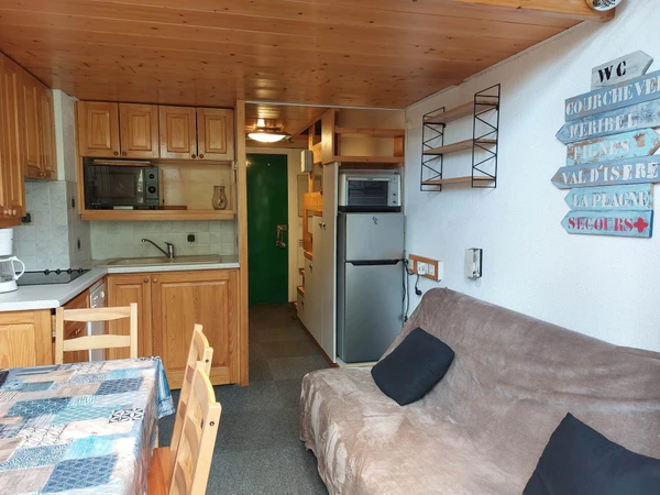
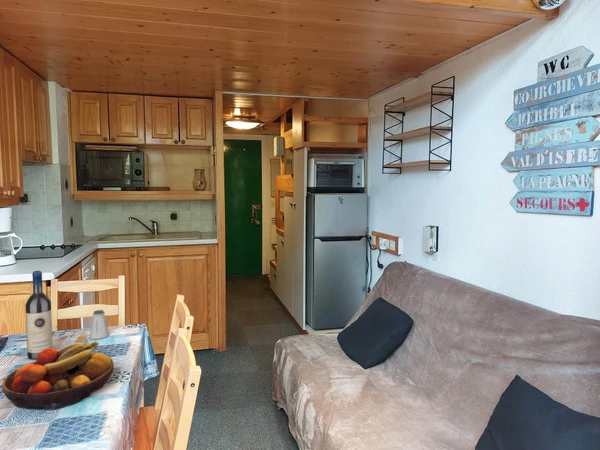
+ saltshaker [89,309,110,340]
+ wine bottle [24,270,54,360]
+ fruit bowl [1,333,115,411]
